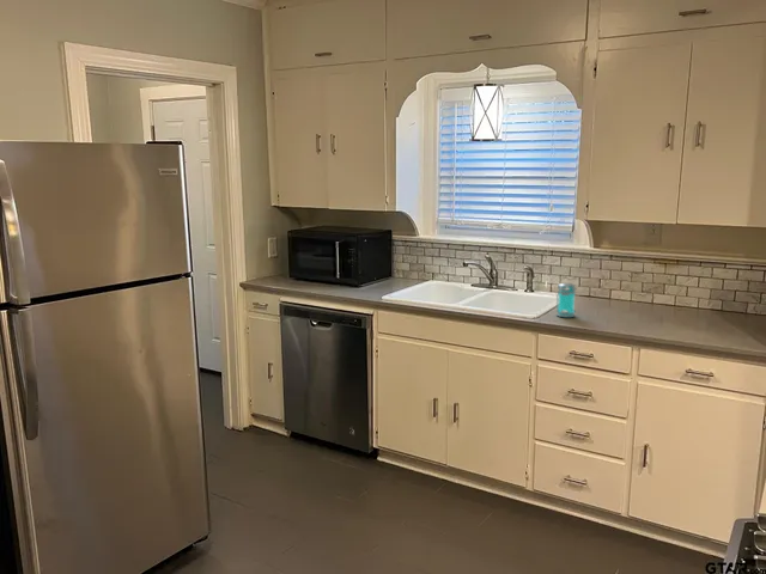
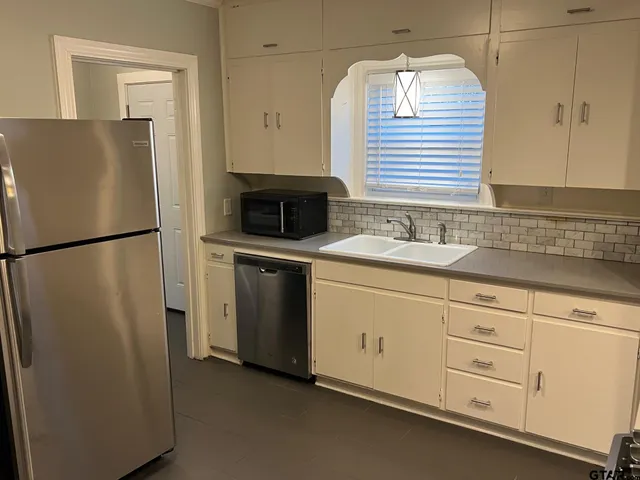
- jar [555,282,577,318]
